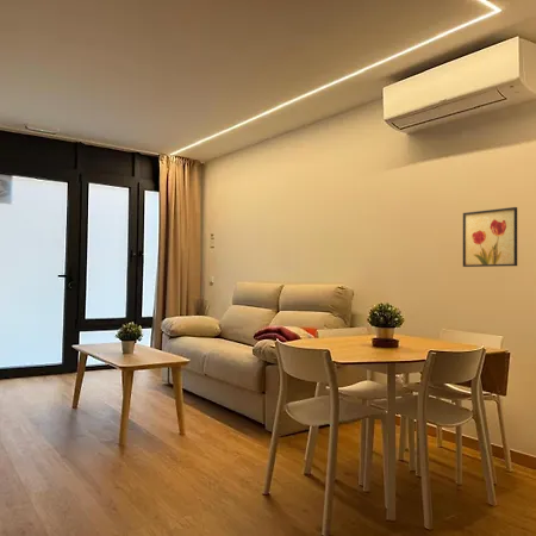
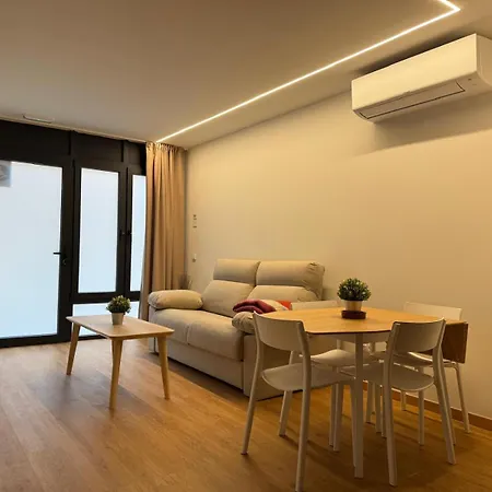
- wall art [462,206,518,268]
